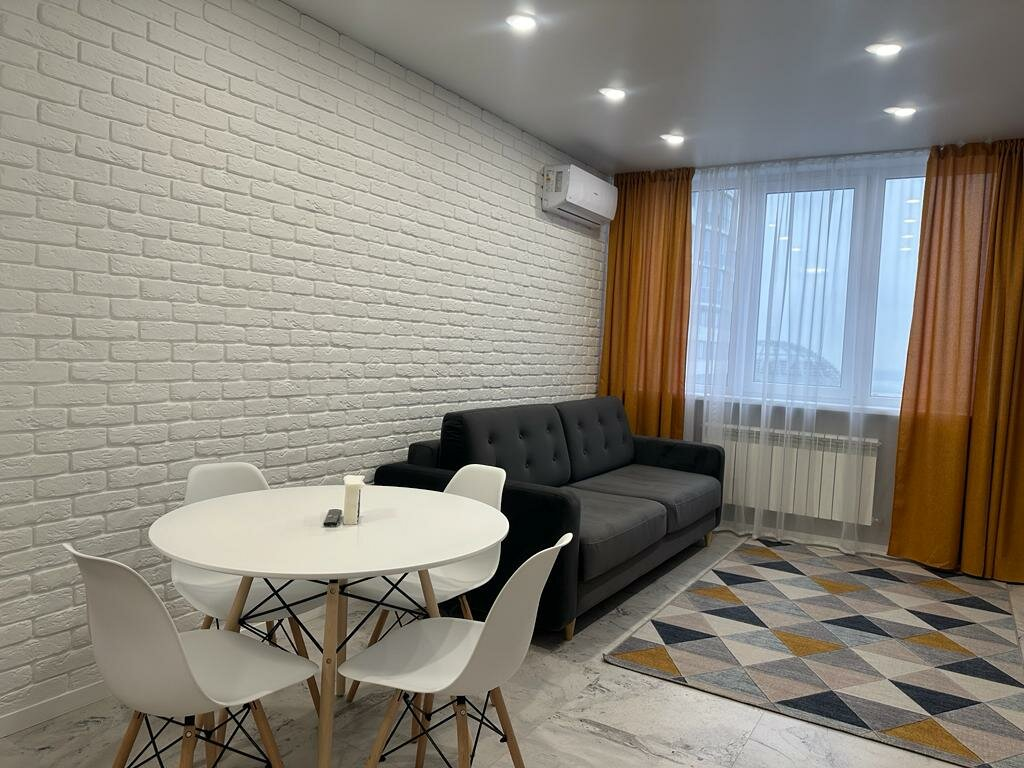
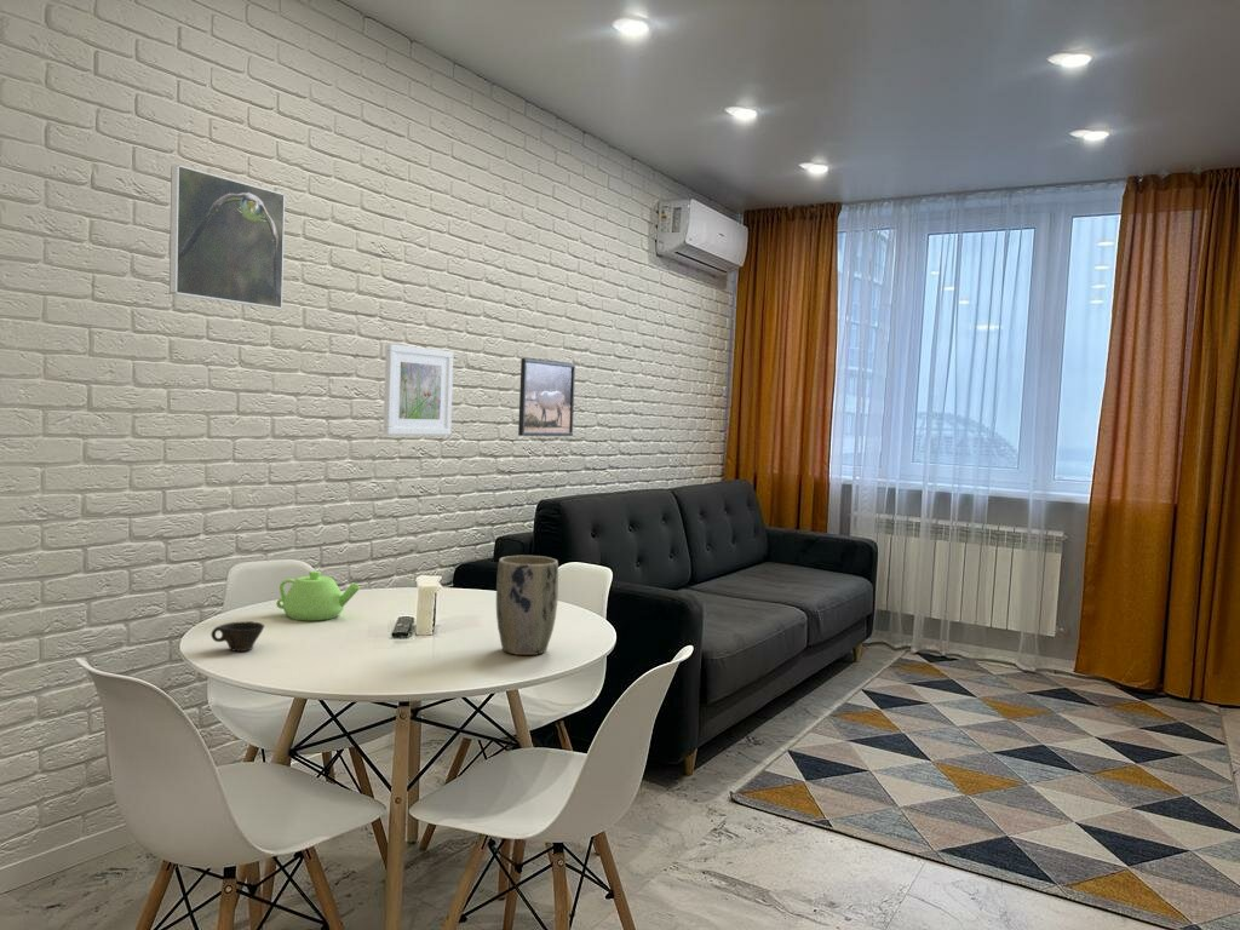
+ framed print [383,343,454,436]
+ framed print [168,163,286,310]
+ teapot [275,569,361,622]
+ cup [209,620,265,653]
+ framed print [517,357,576,437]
+ plant pot [495,555,559,656]
